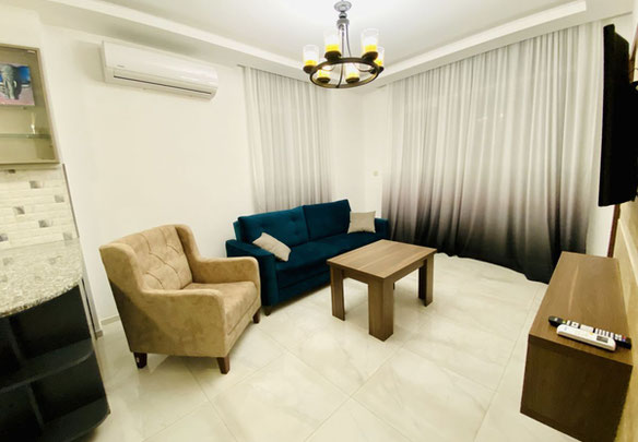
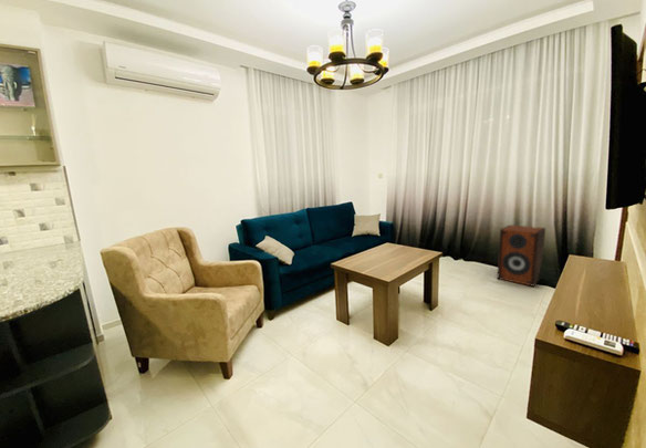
+ speaker [496,223,546,288]
